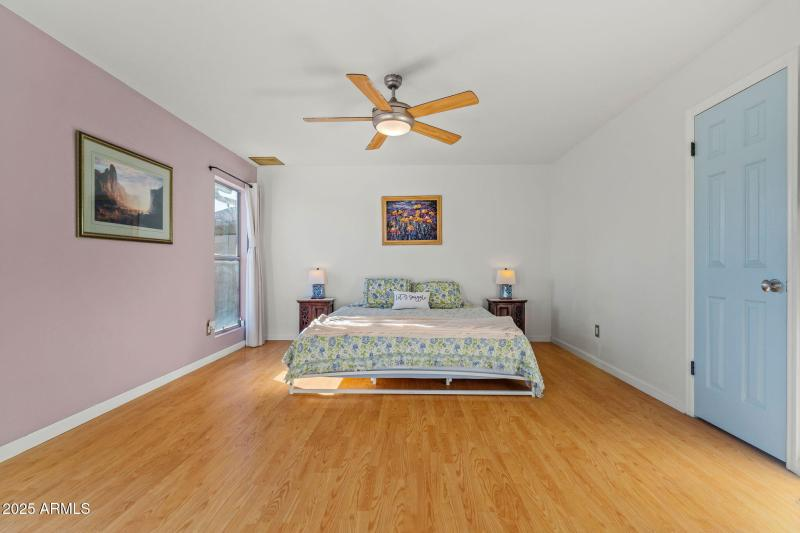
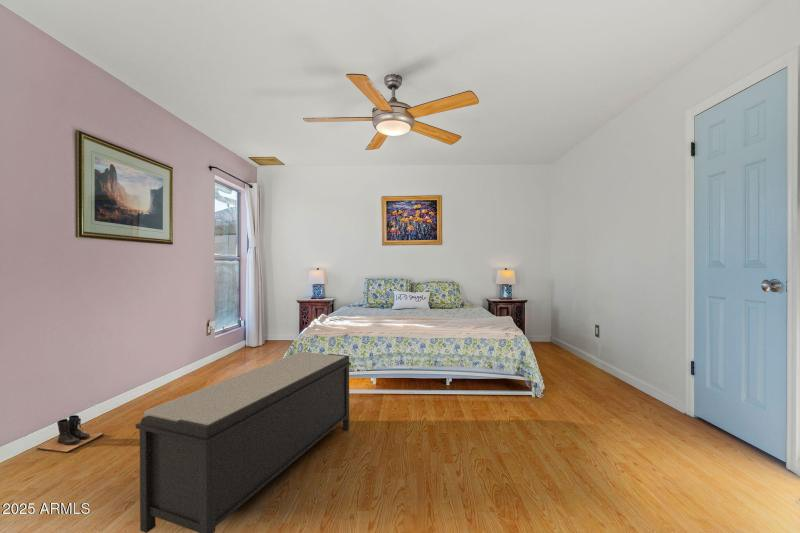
+ bench [135,351,352,533]
+ boots [36,414,105,453]
